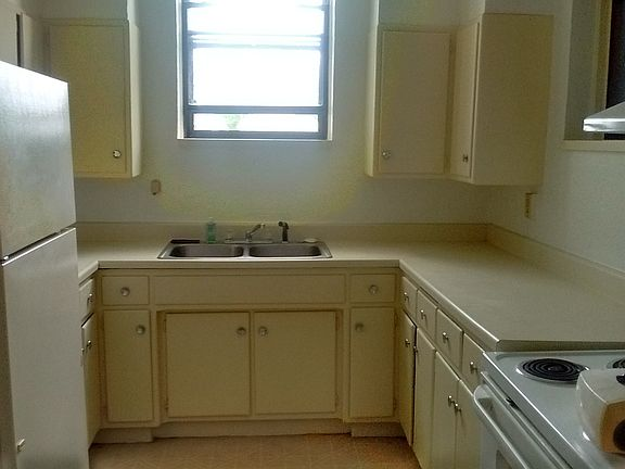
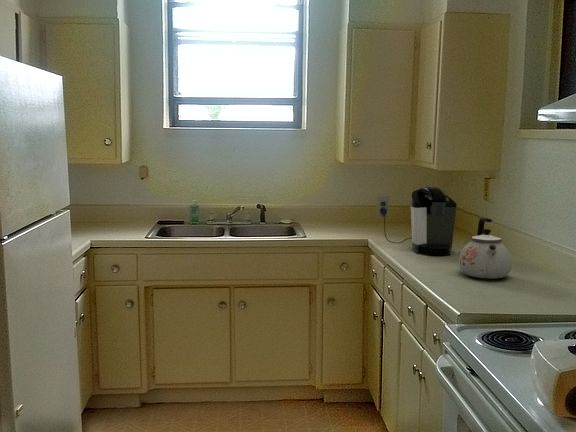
+ kettle [458,217,512,280]
+ coffee maker [376,185,458,256]
